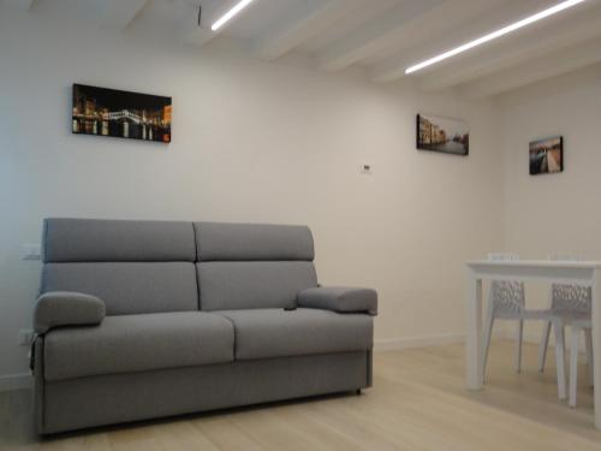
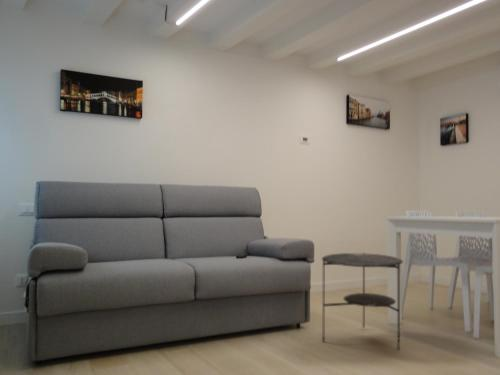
+ side table [321,252,404,350]
